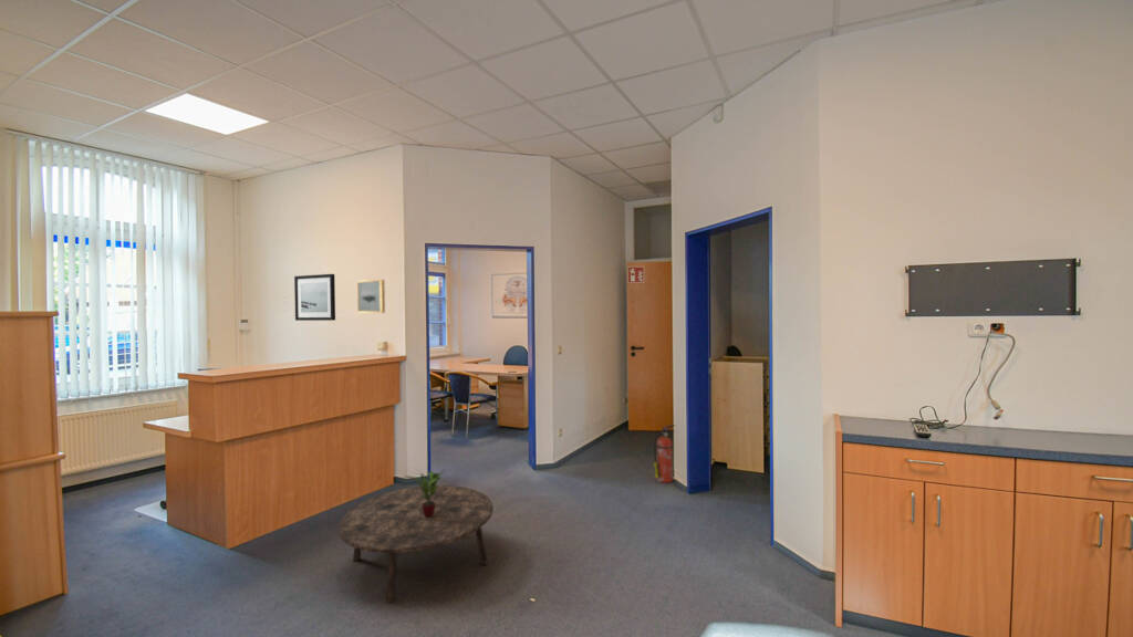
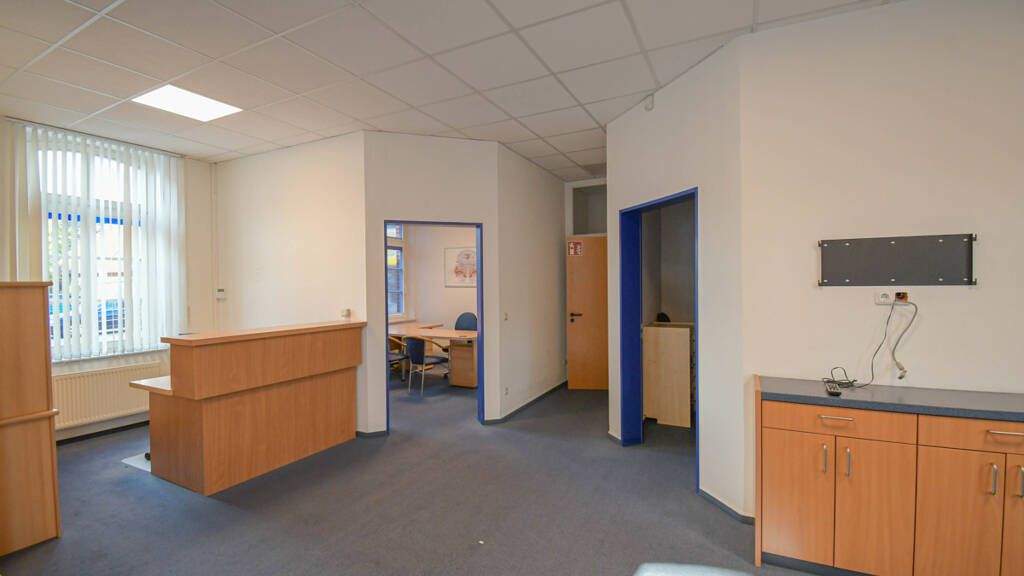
- coffee table [336,484,495,604]
- potted plant [404,468,447,518]
- wall art [293,273,336,322]
- fire extinguisher [653,424,675,483]
- wall art [356,279,386,314]
